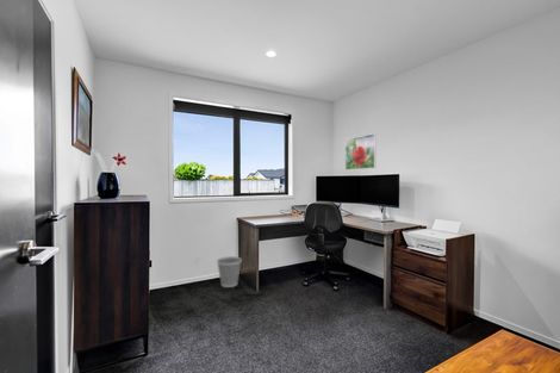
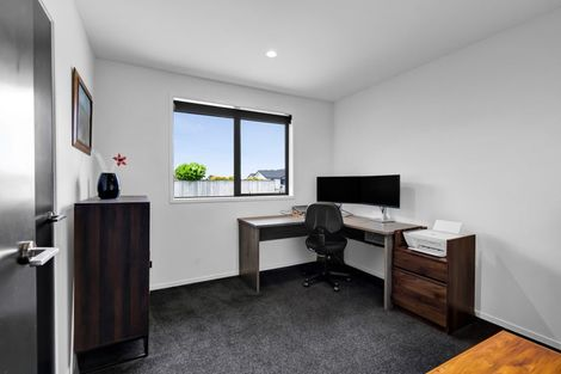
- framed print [344,132,378,172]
- wastebasket [216,255,243,288]
